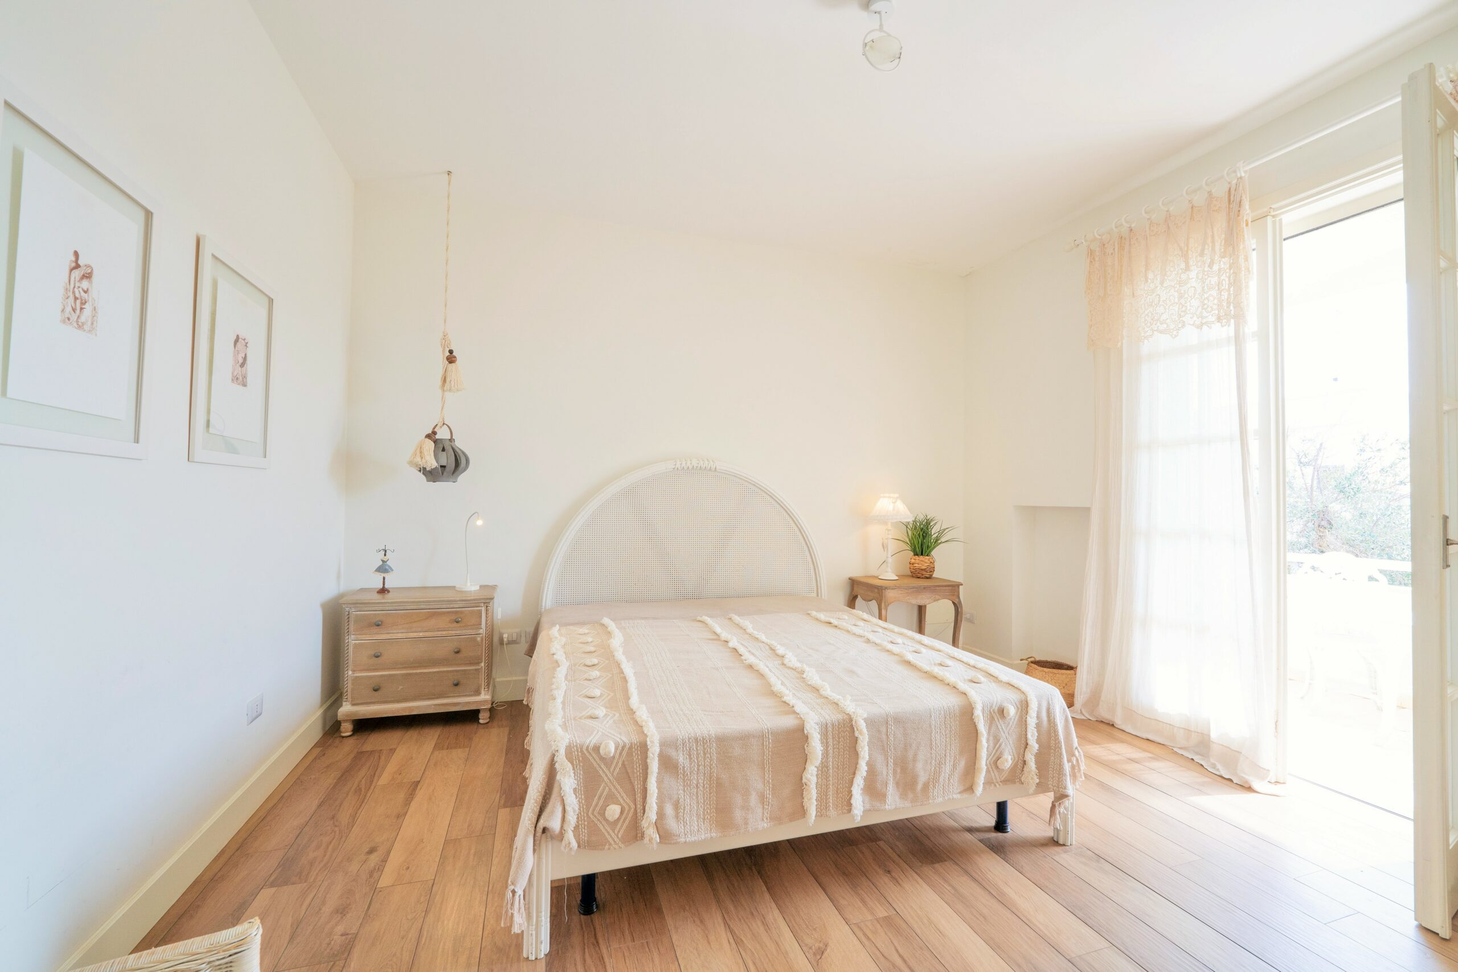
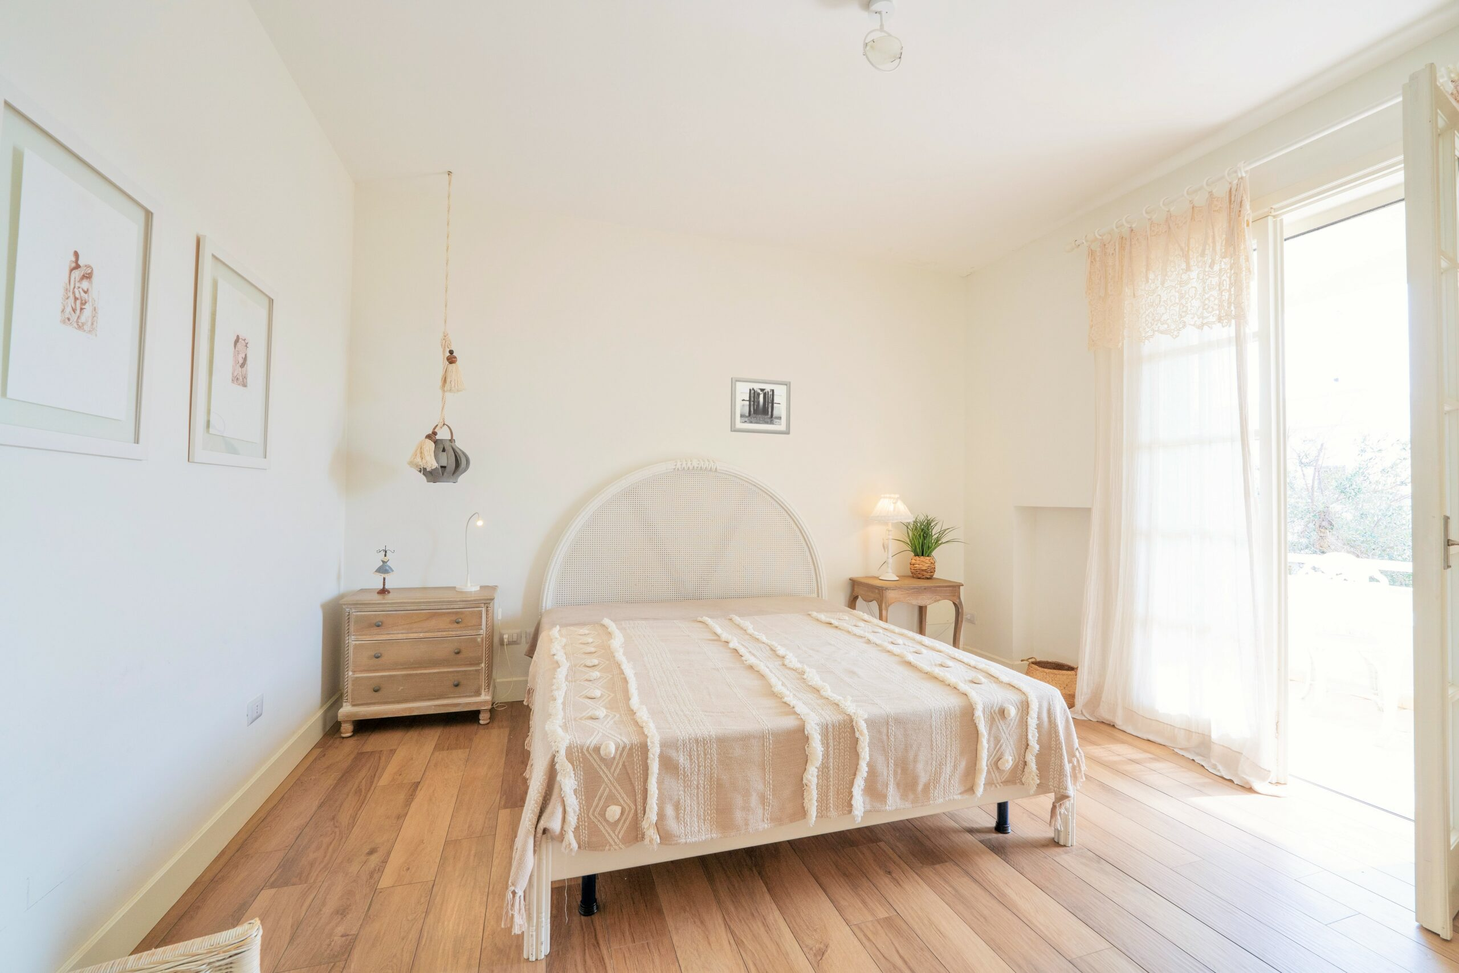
+ wall art [731,377,791,435]
